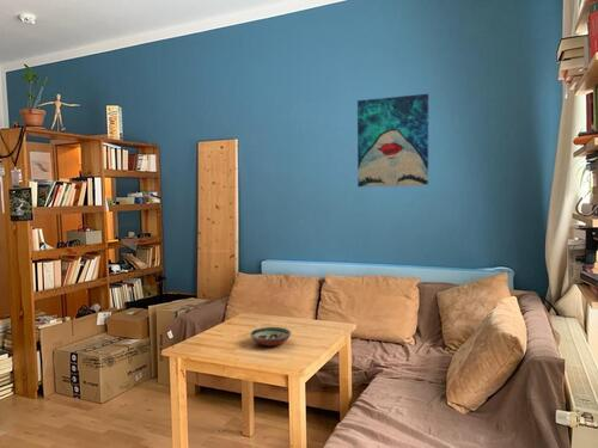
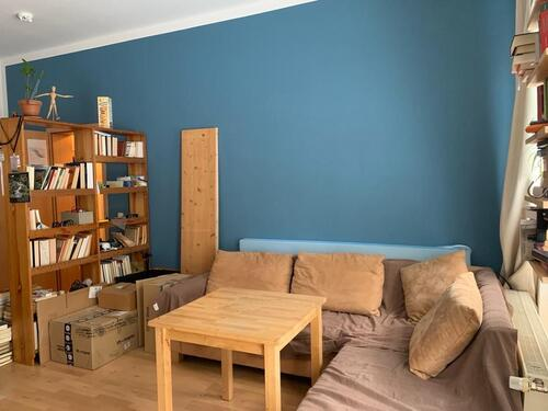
- wall art [356,93,429,188]
- decorative bowl [249,326,292,348]
